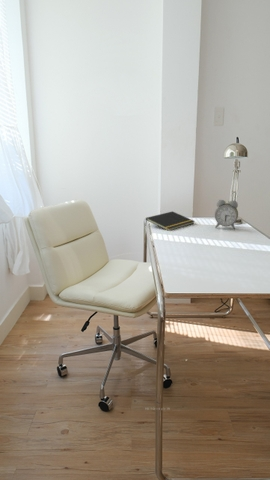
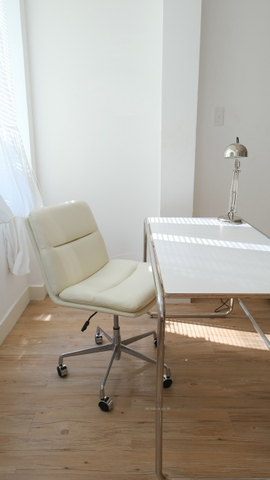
- notepad [144,210,195,232]
- alarm clock [214,199,239,230]
